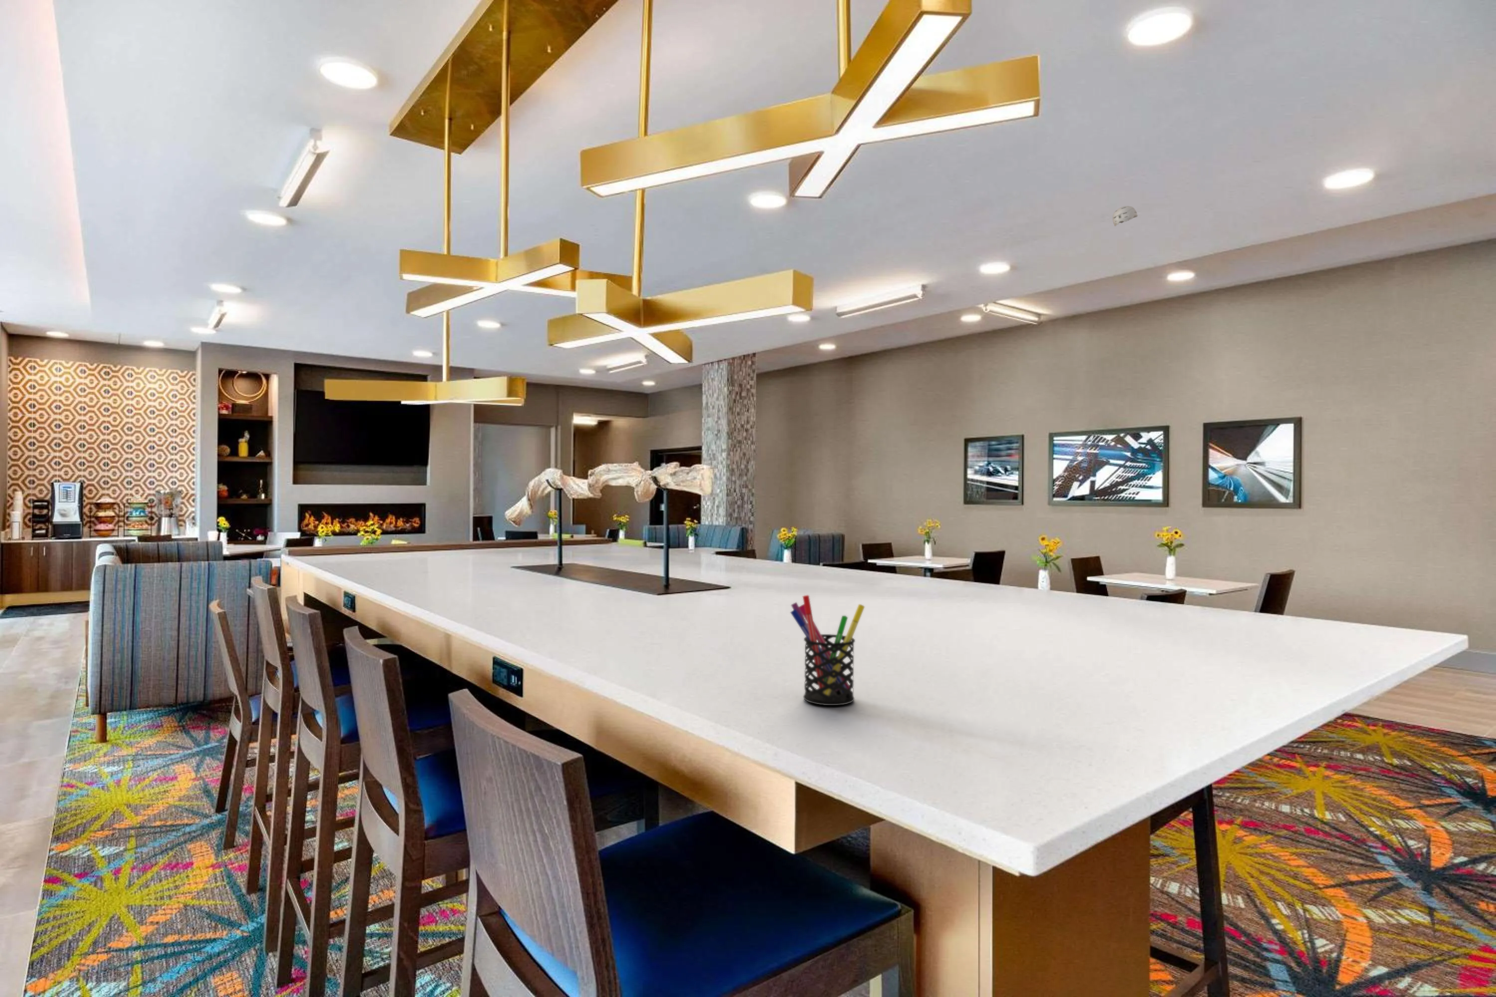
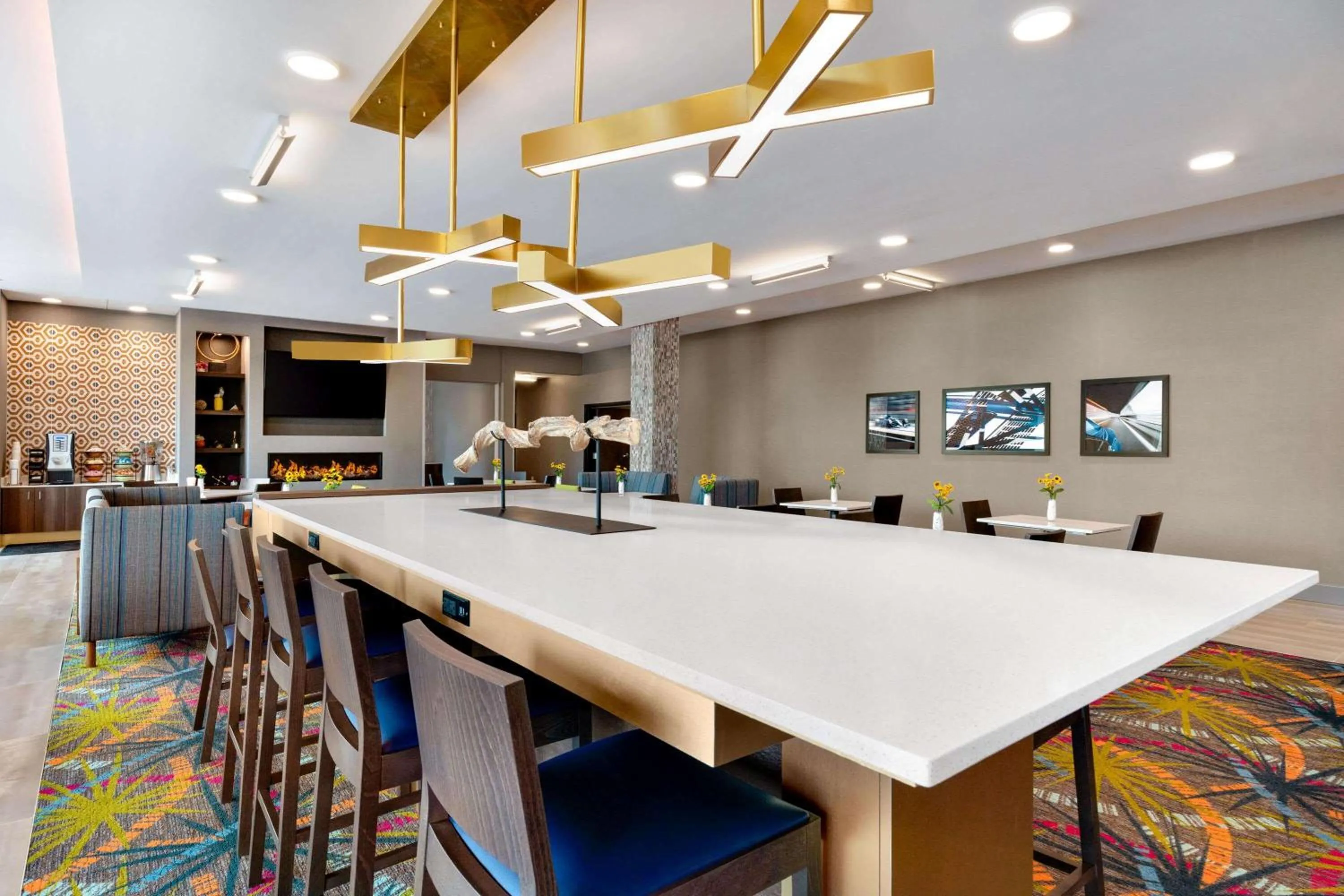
- smoke detector [1112,206,1138,227]
- pen holder [790,594,865,705]
